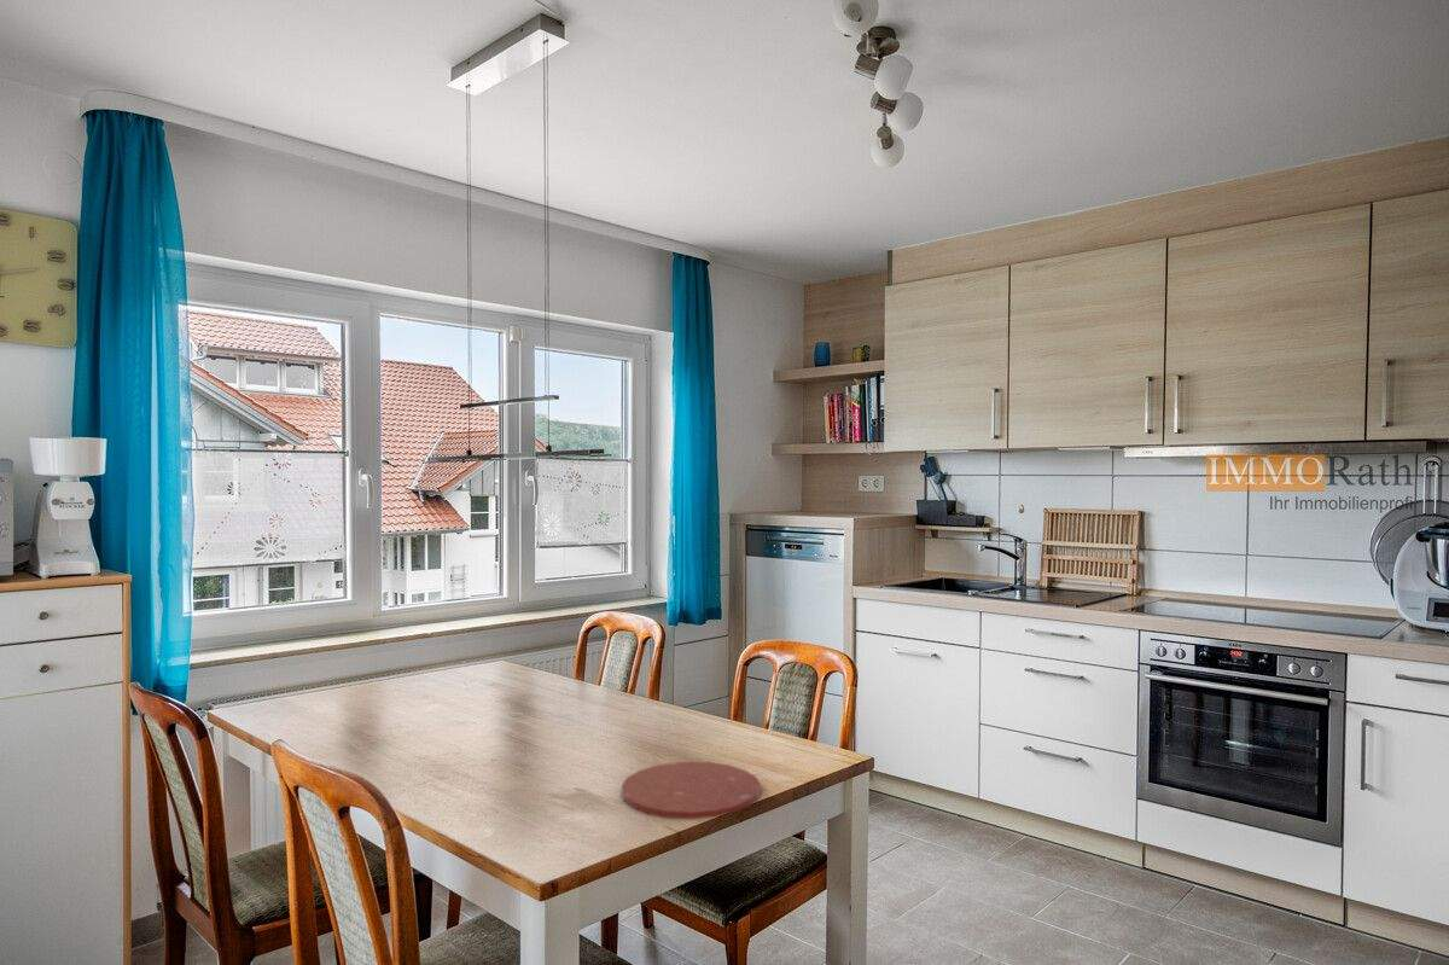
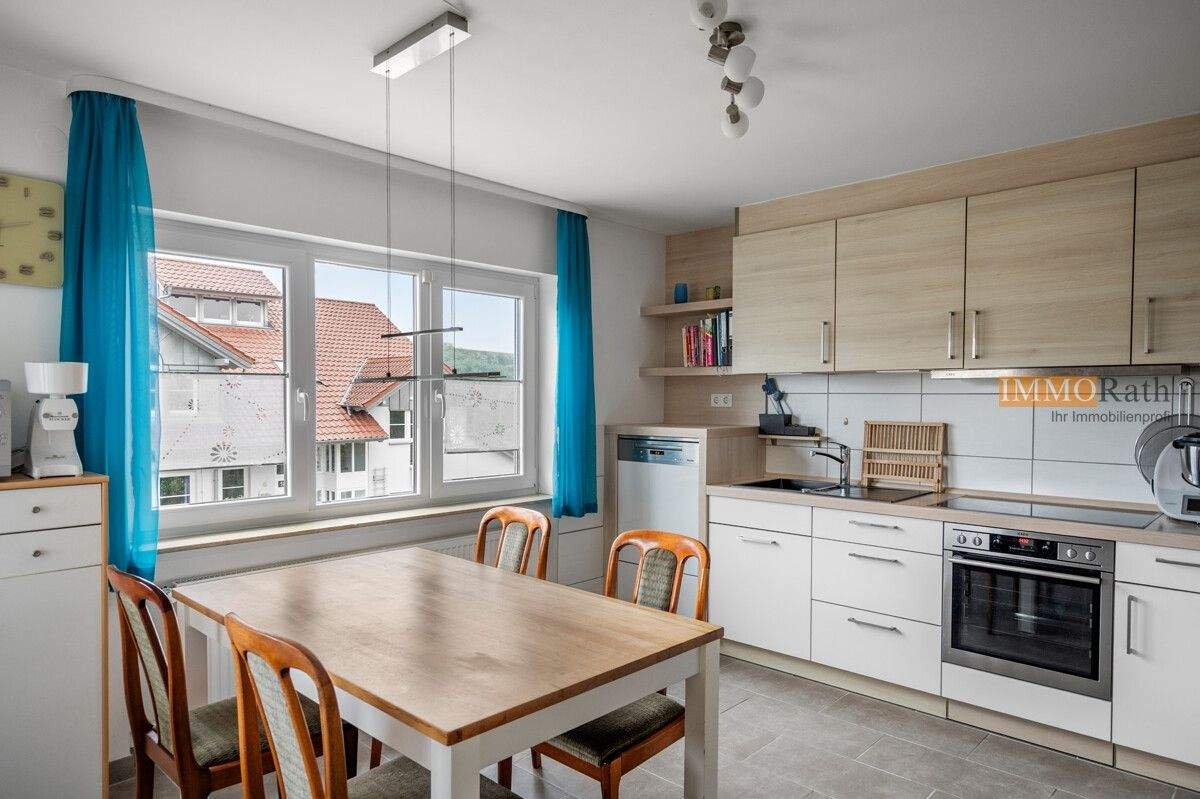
- plate [621,761,762,819]
